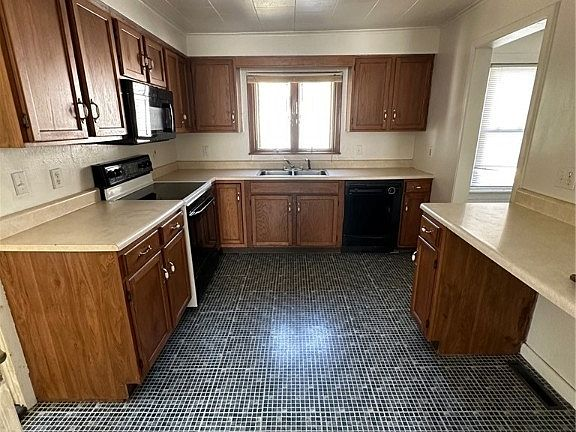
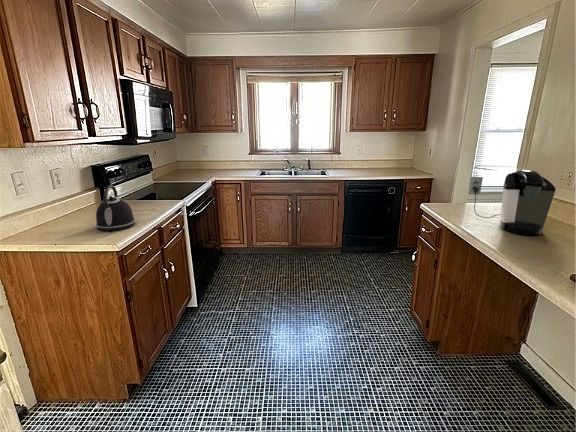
+ coffee maker [467,169,557,236]
+ kettle [95,184,136,232]
